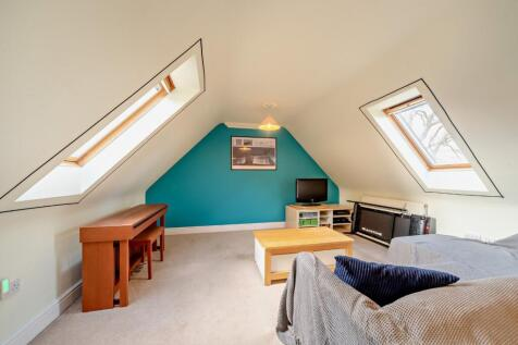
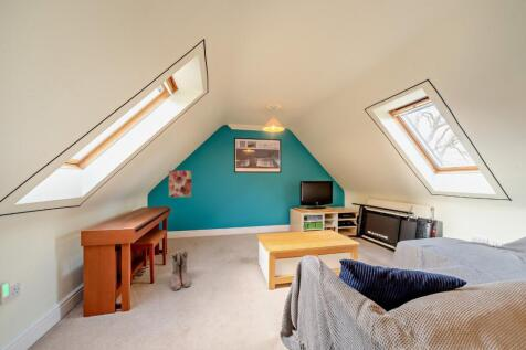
+ boots [169,248,192,290]
+ wall art [168,170,192,199]
